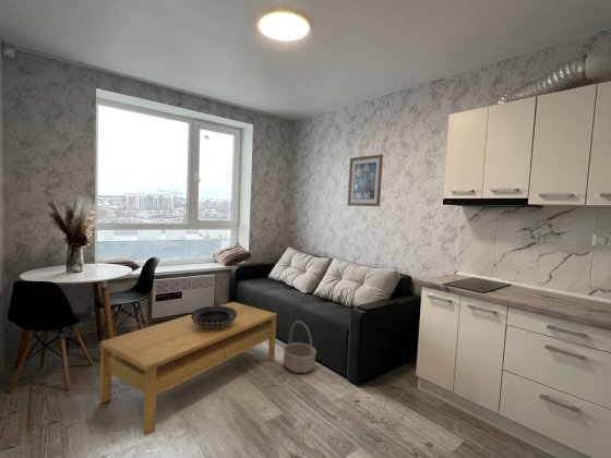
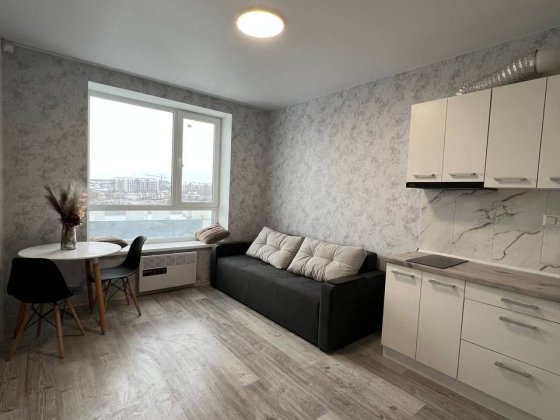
- decorative bowl [190,305,237,328]
- basket [283,320,318,374]
- coffee table [99,301,278,436]
- wall art [346,153,384,207]
